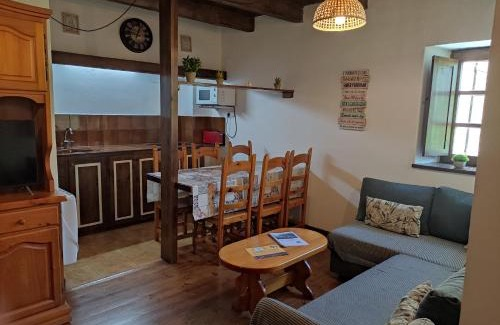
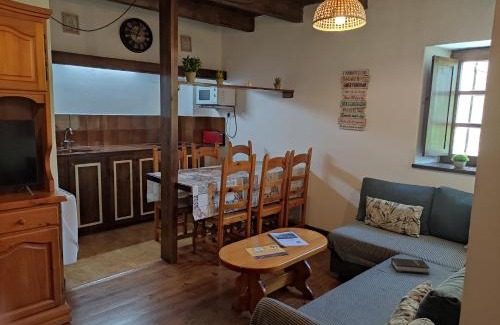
+ hardback book [390,257,431,275]
